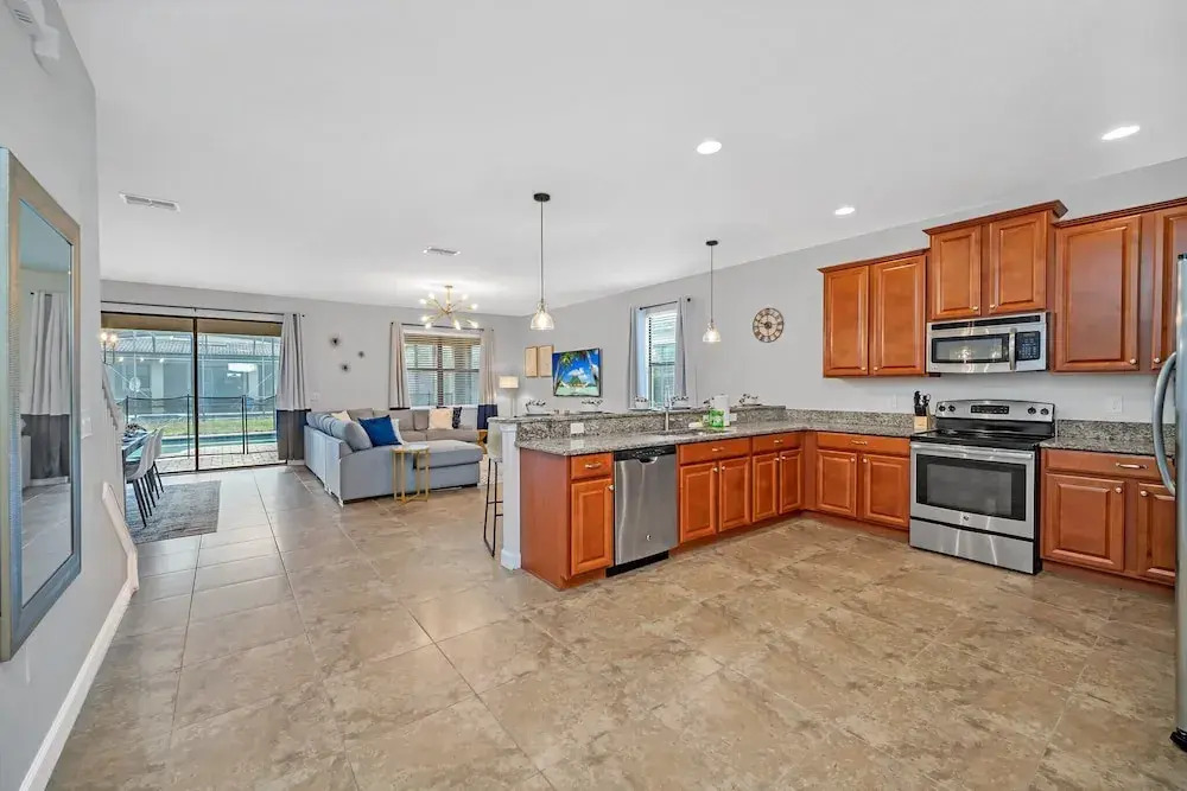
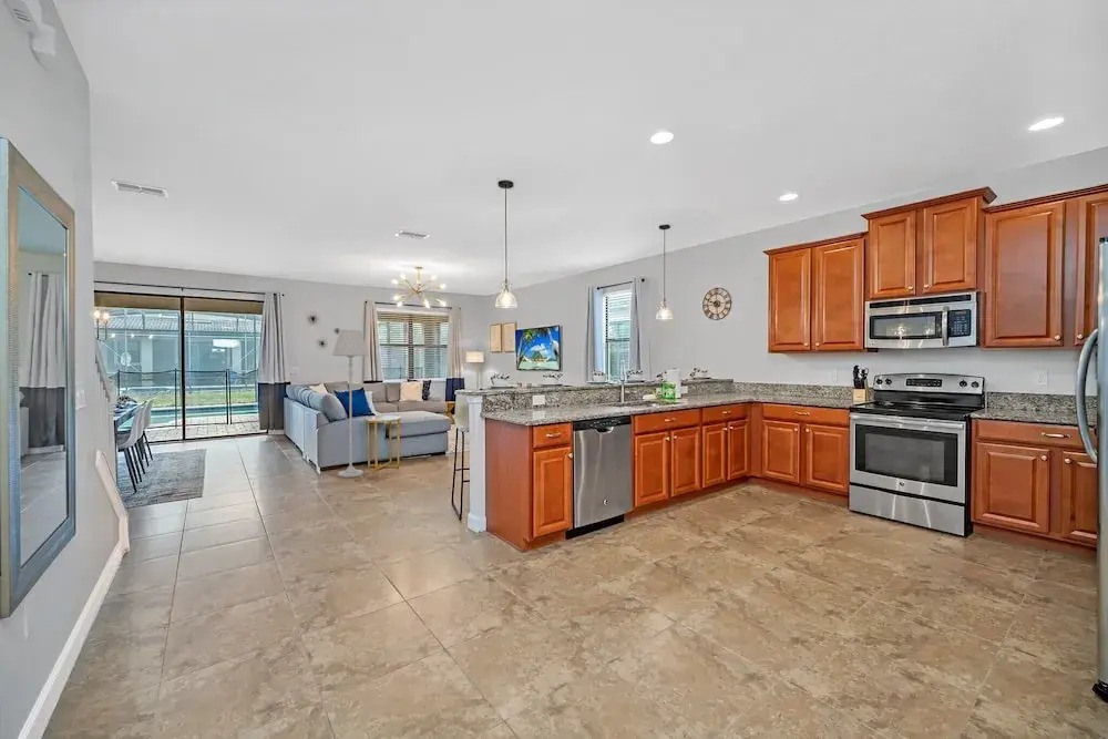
+ floor lamp [331,329,370,479]
